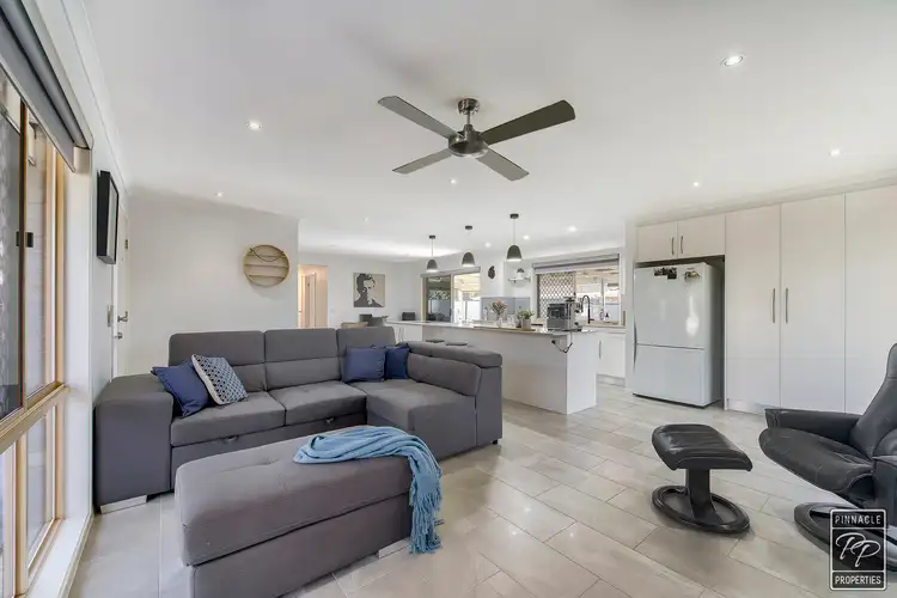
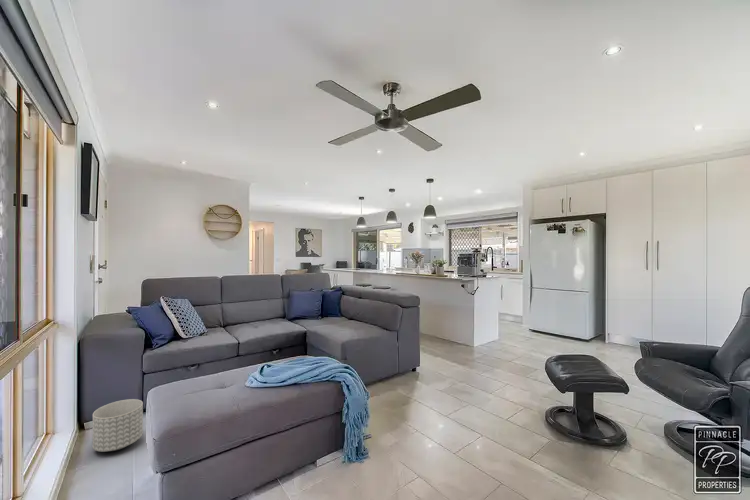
+ planter [92,398,144,453]
